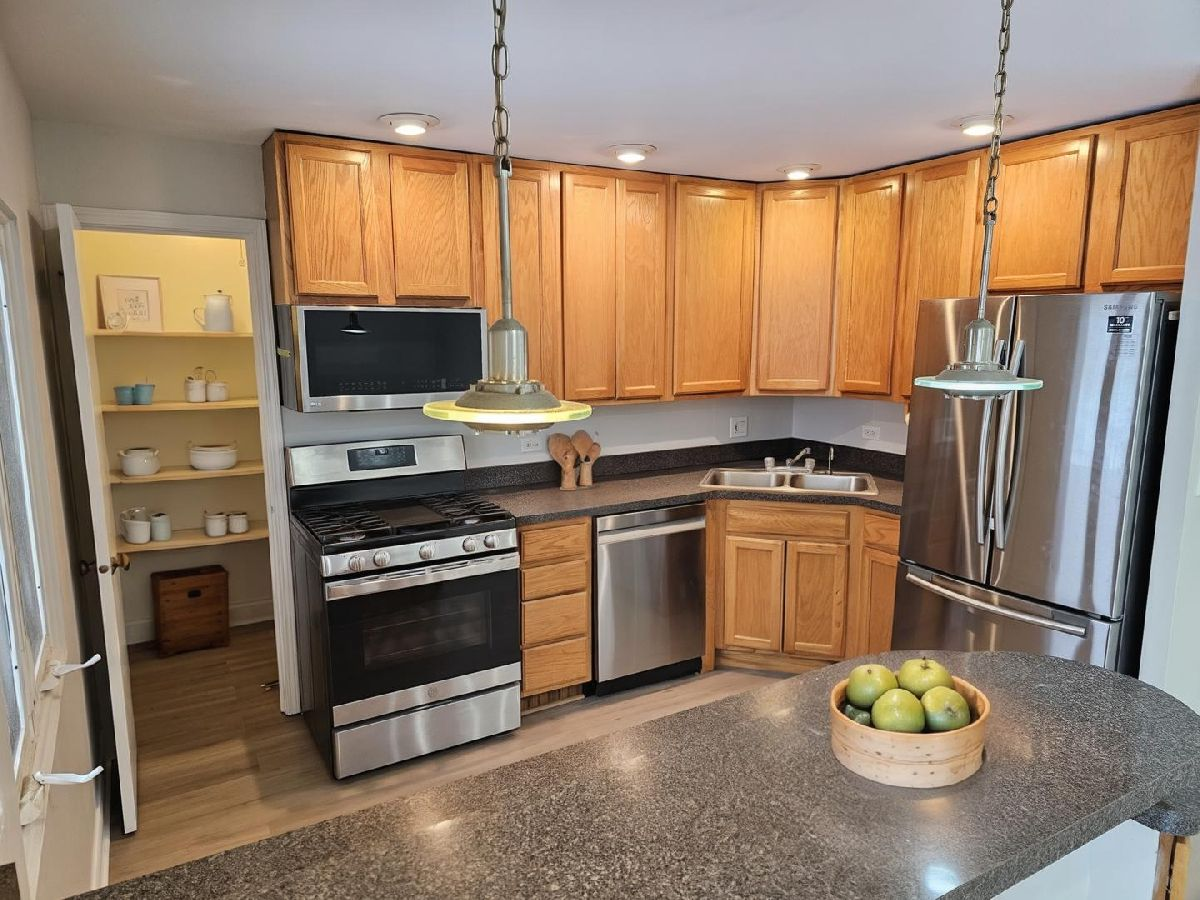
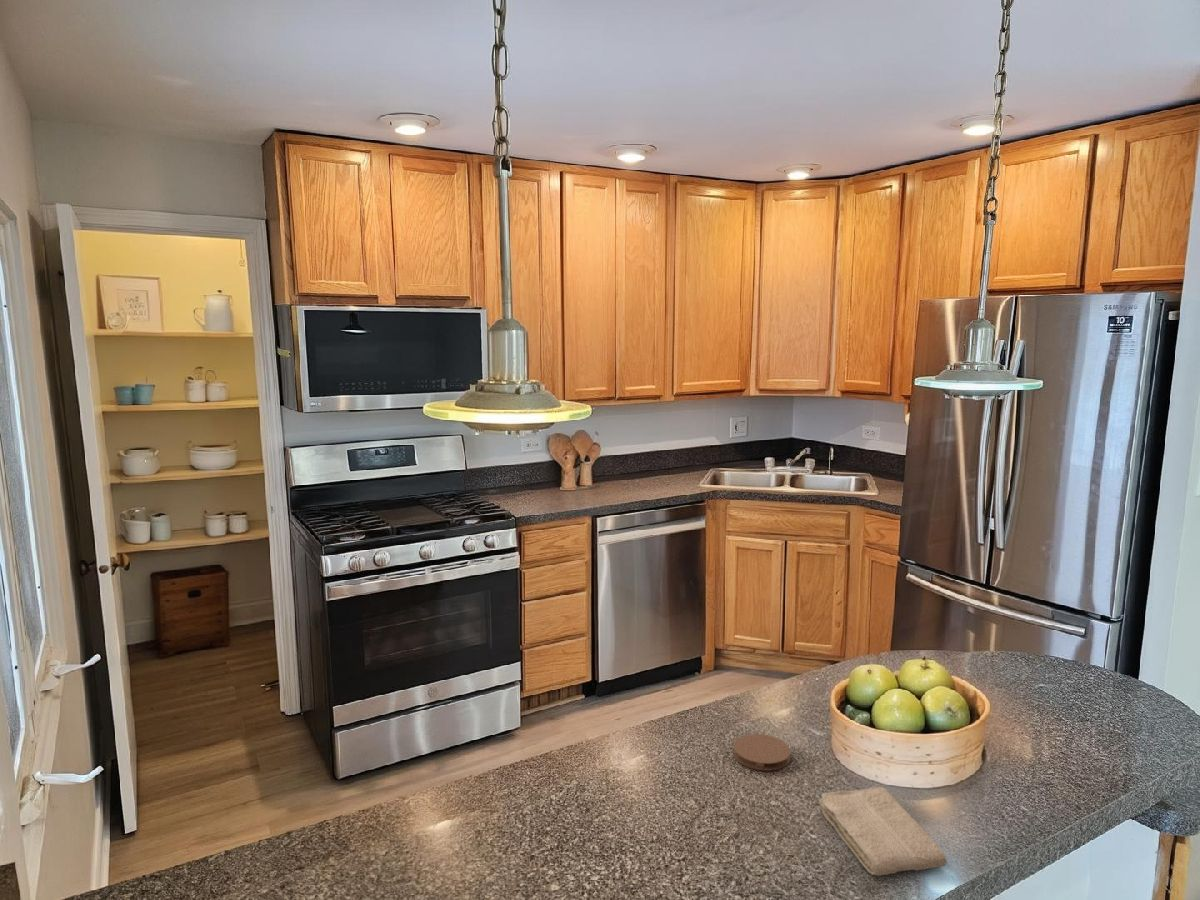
+ washcloth [818,785,948,877]
+ coaster [732,733,791,772]
